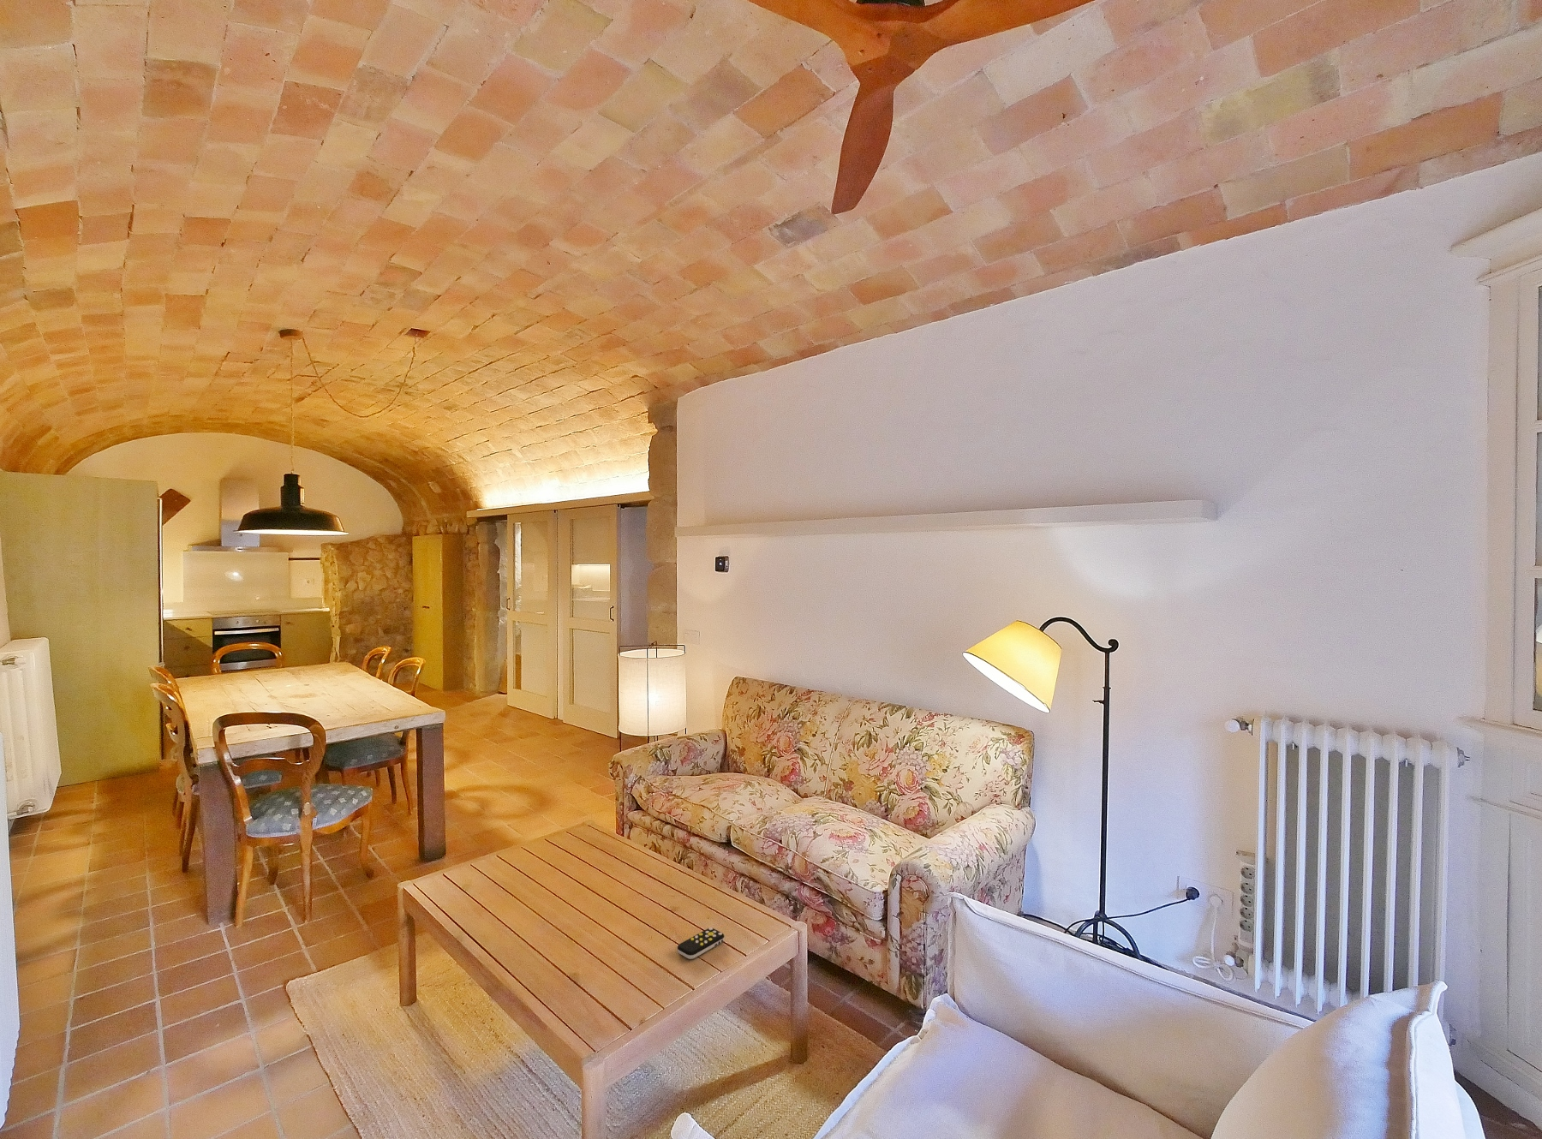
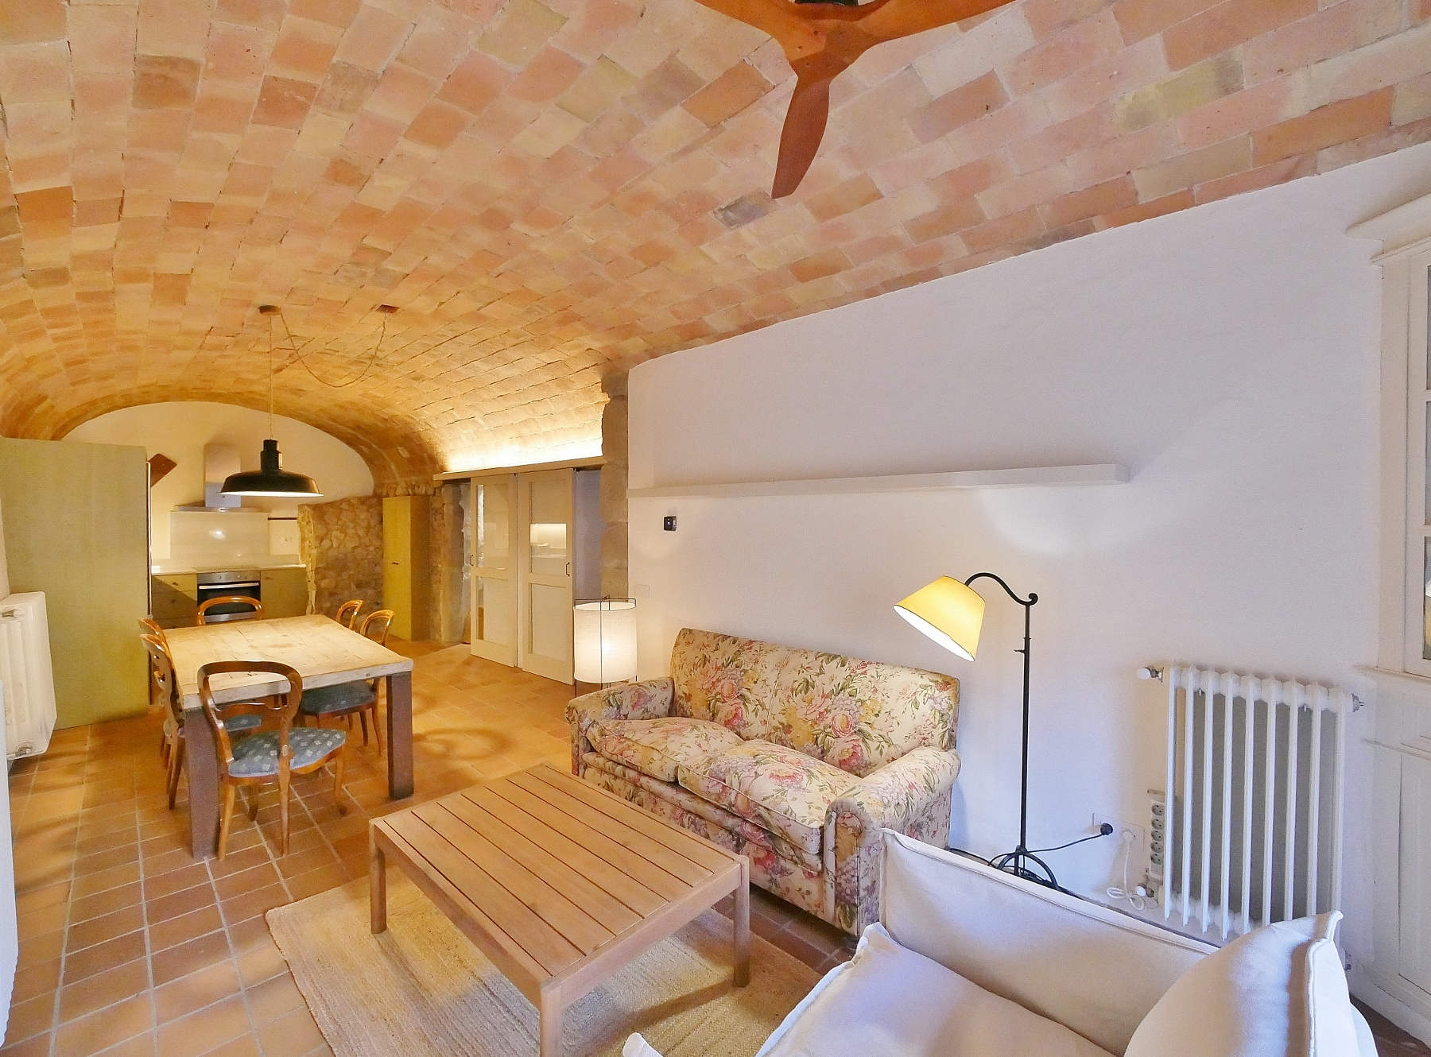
- remote control [676,926,724,960]
